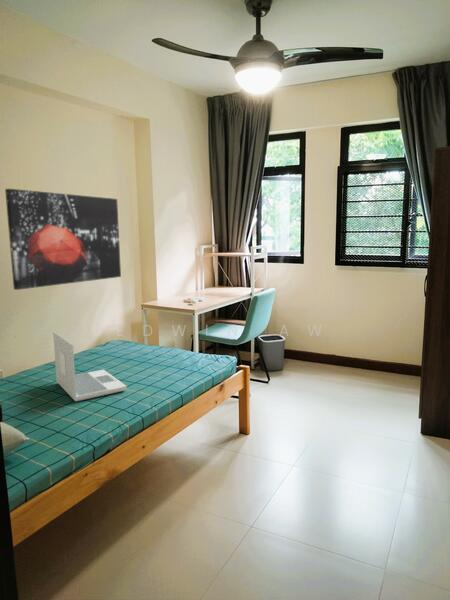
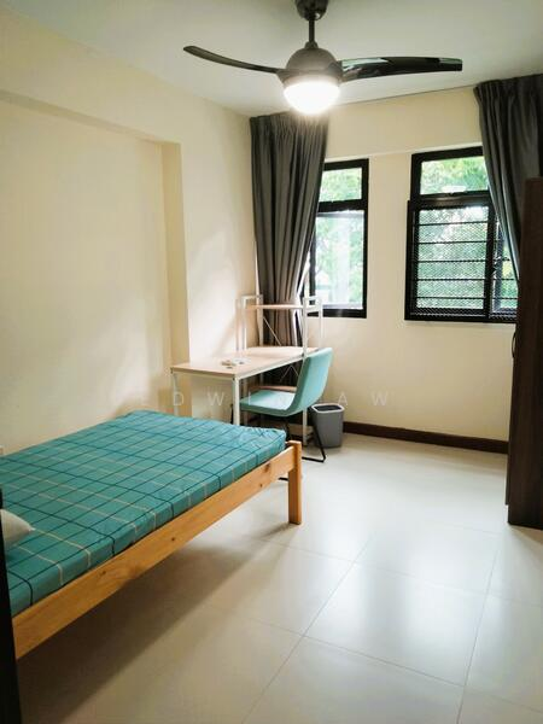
- wall art [4,188,122,291]
- laptop [52,331,128,402]
